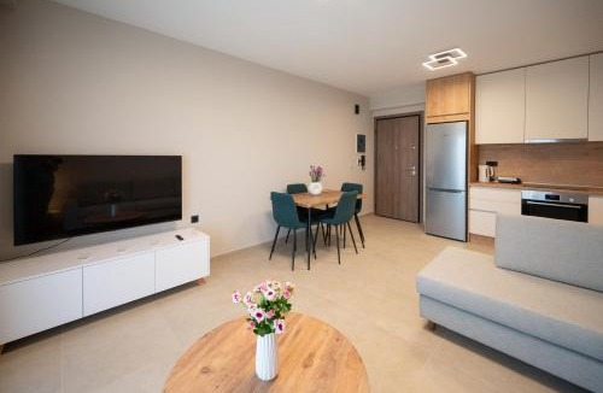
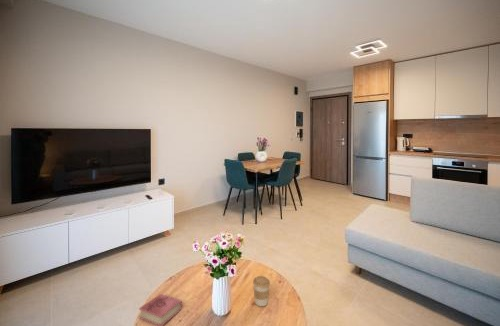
+ coffee cup [252,275,271,307]
+ book [138,293,183,326]
